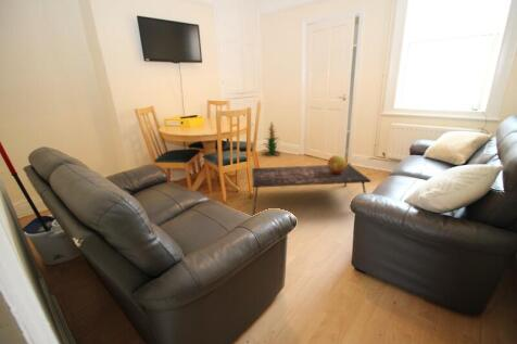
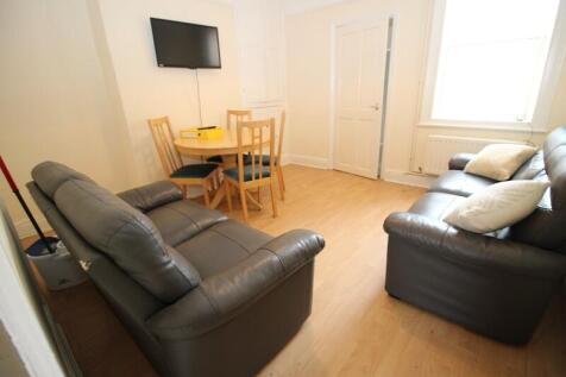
- coffee table [251,163,371,216]
- decorative sphere [327,154,348,174]
- indoor plant [262,120,281,156]
